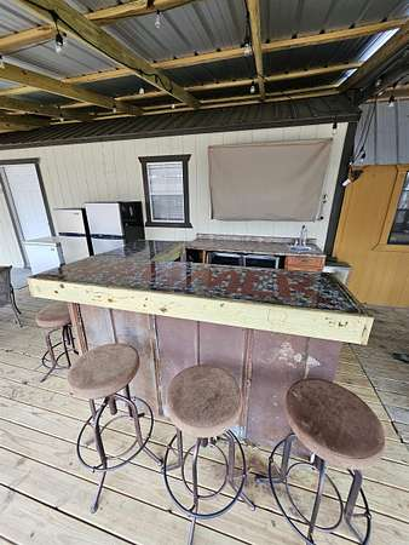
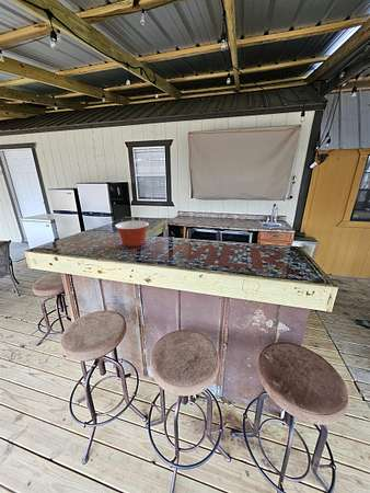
+ mixing bowl [114,220,150,249]
